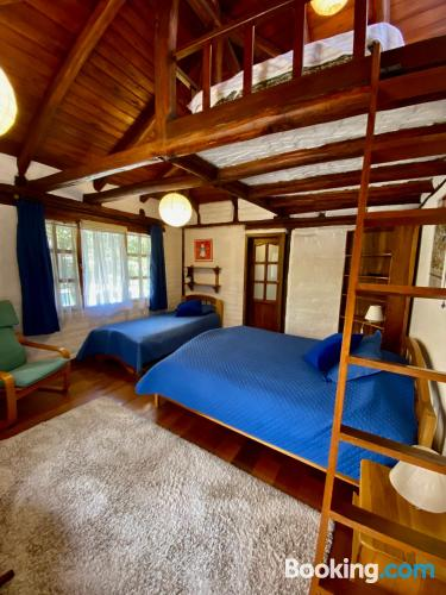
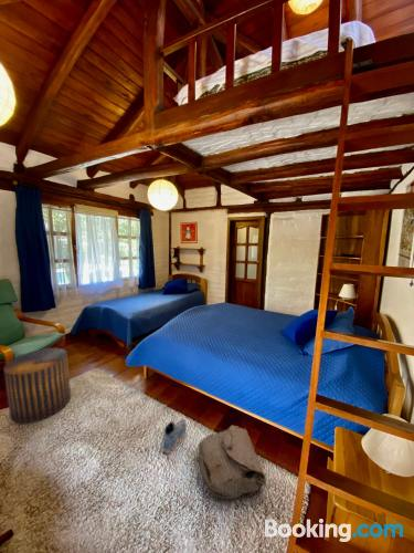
+ bag [198,425,267,500]
+ stool [2,347,72,425]
+ shoe [161,418,188,455]
